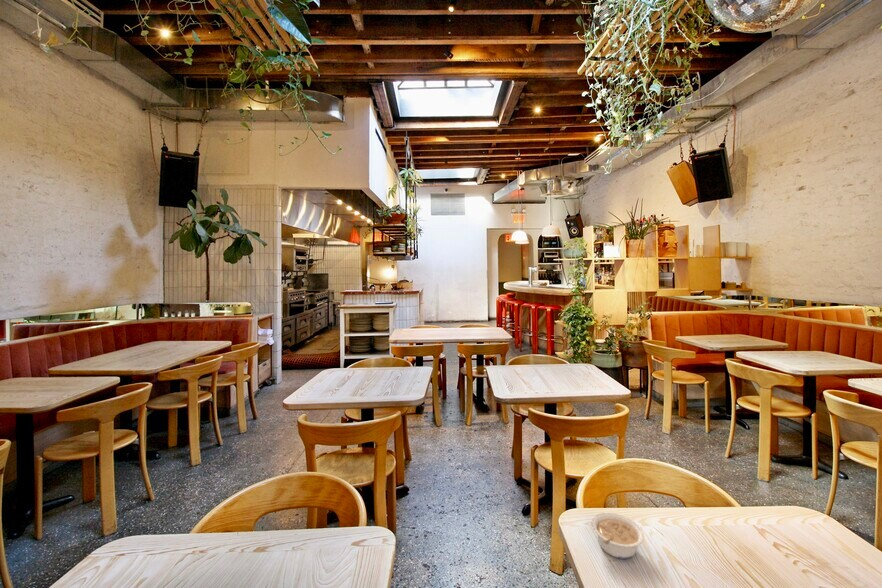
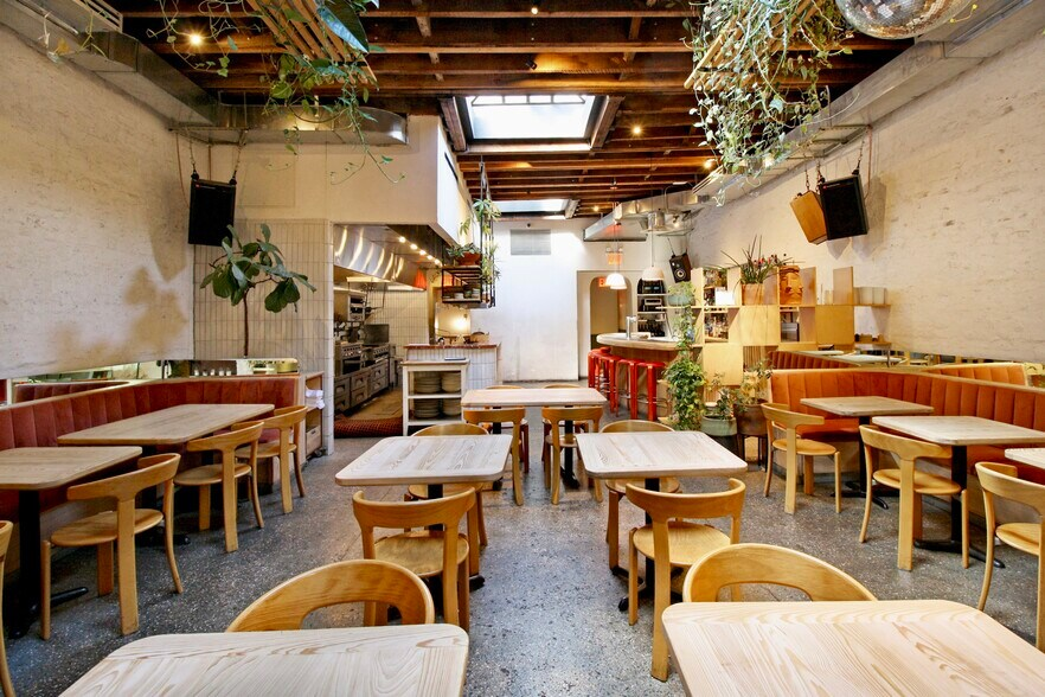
- legume [590,512,645,560]
